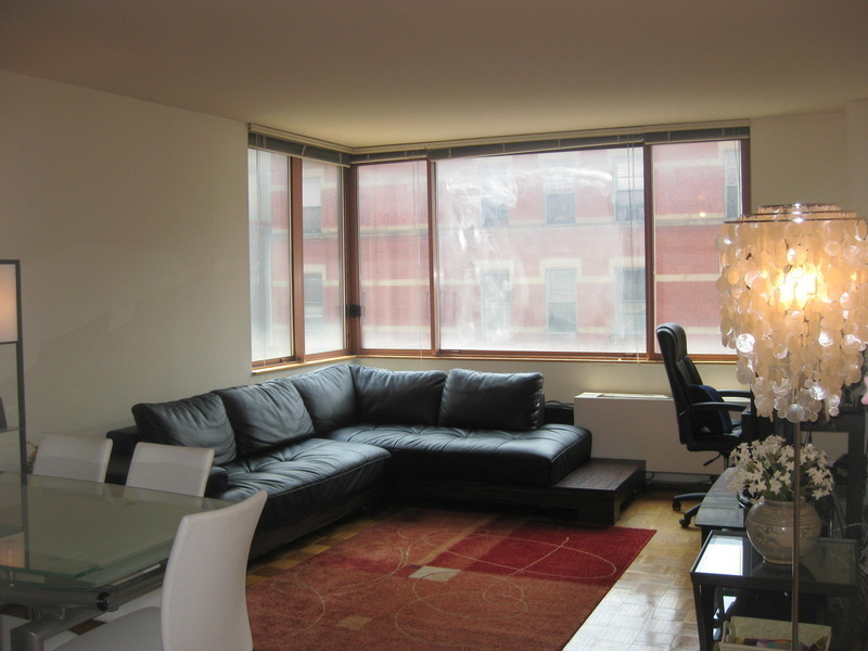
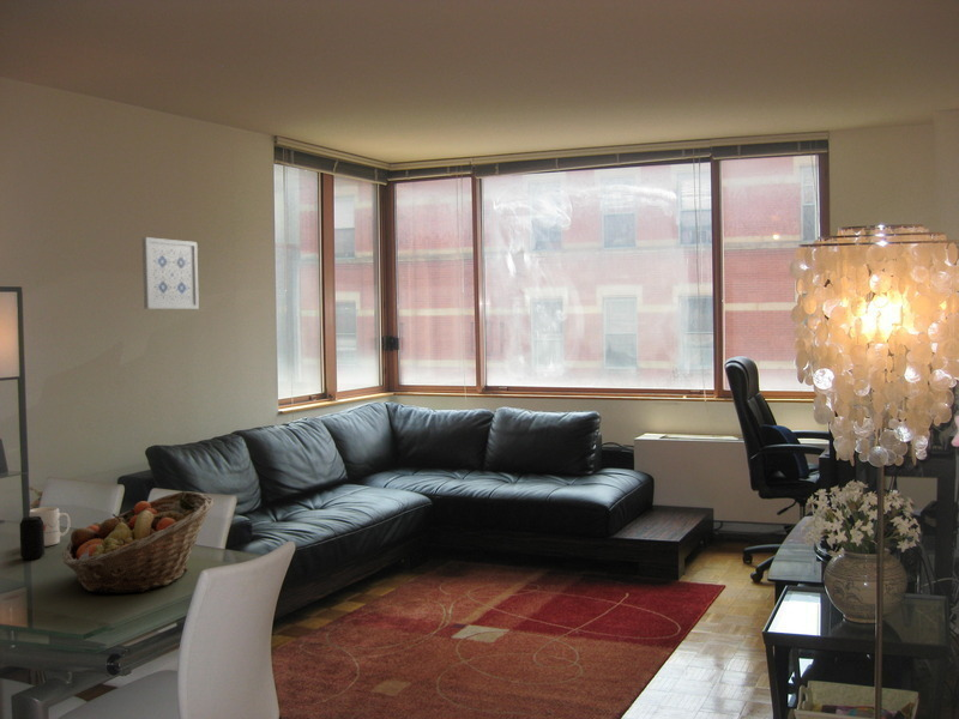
+ beverage can [18,515,46,561]
+ wall art [141,236,200,310]
+ fruit basket [62,490,216,594]
+ mug [29,506,72,548]
